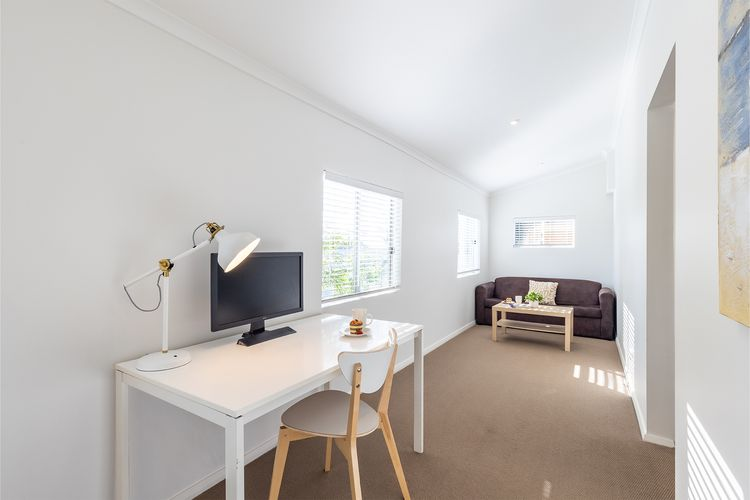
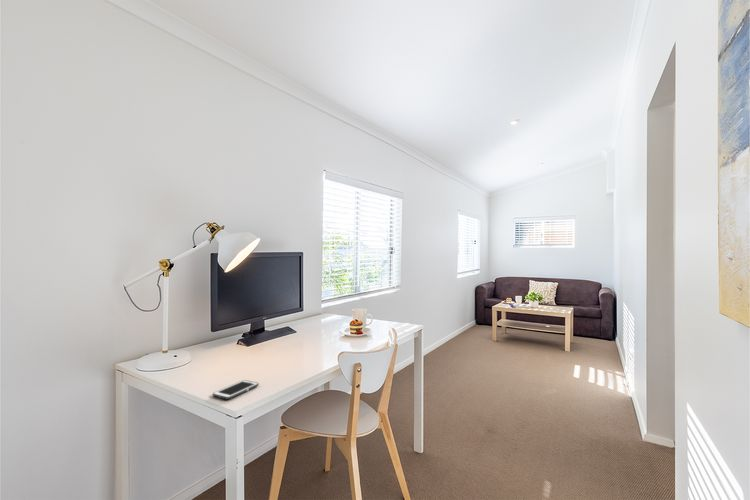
+ cell phone [212,379,260,401]
